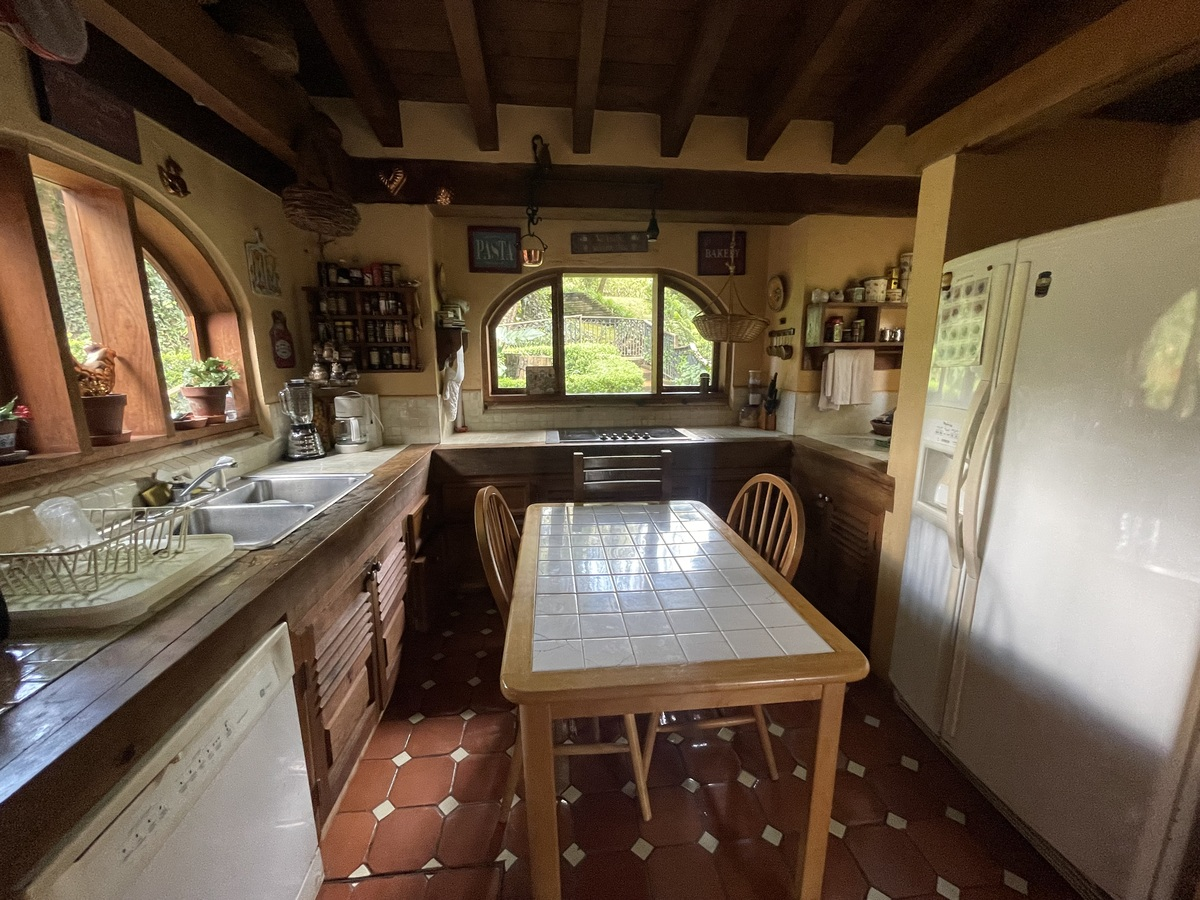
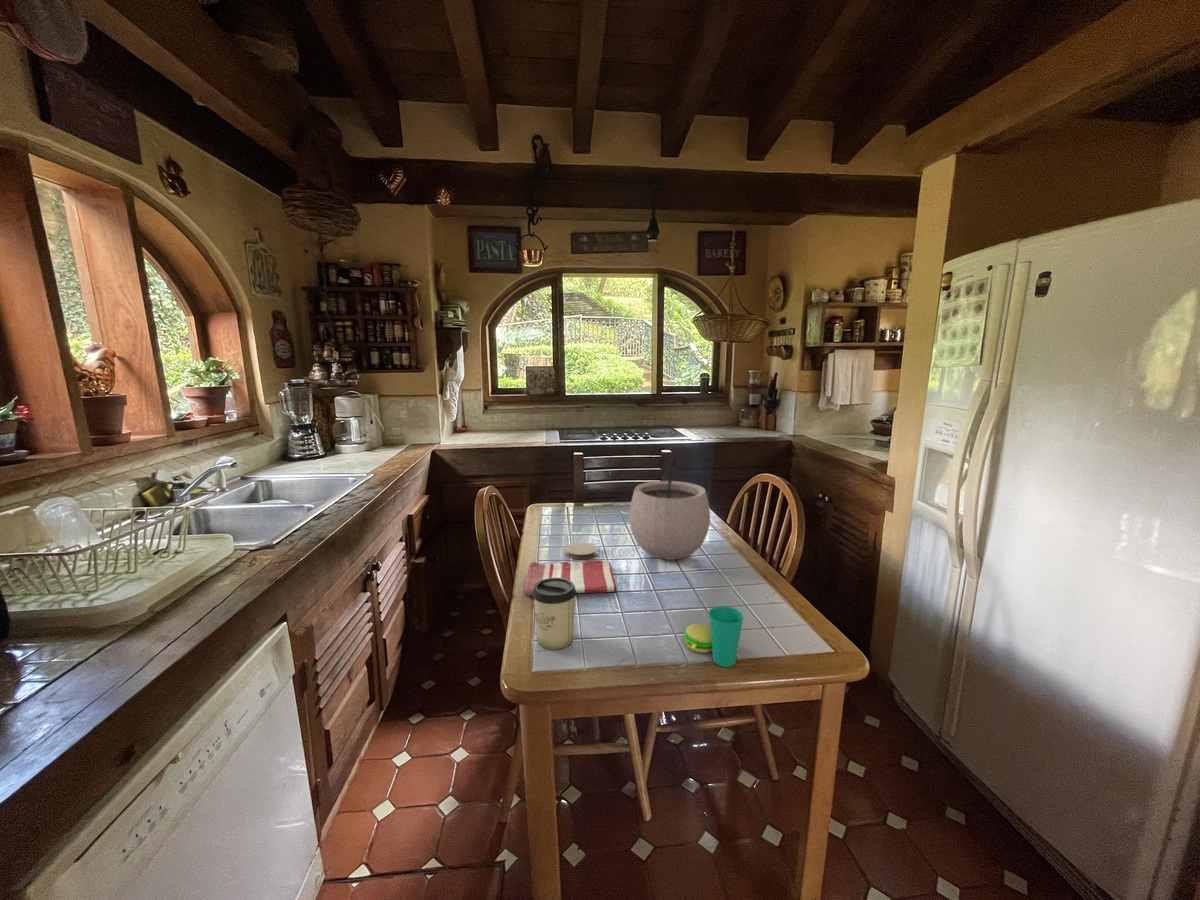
+ cup [531,578,577,650]
+ cup [683,605,745,668]
+ coaster [564,542,599,560]
+ dish towel [523,559,618,597]
+ plant pot [628,459,711,561]
